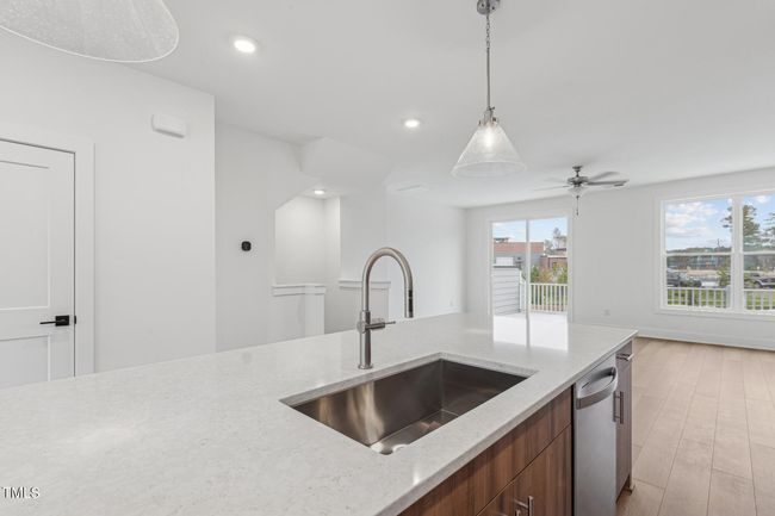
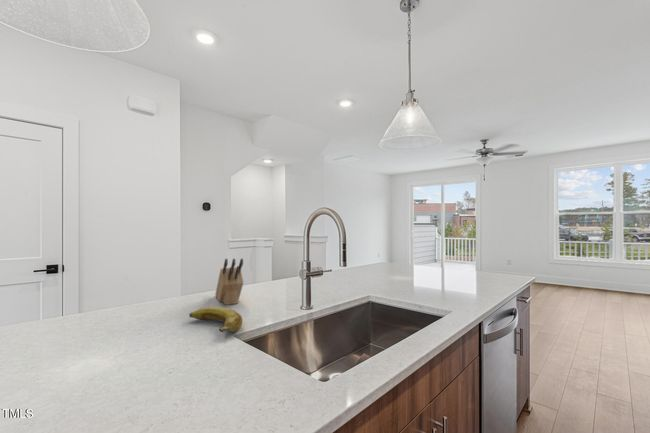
+ knife block [214,258,244,306]
+ banana [188,306,244,333]
